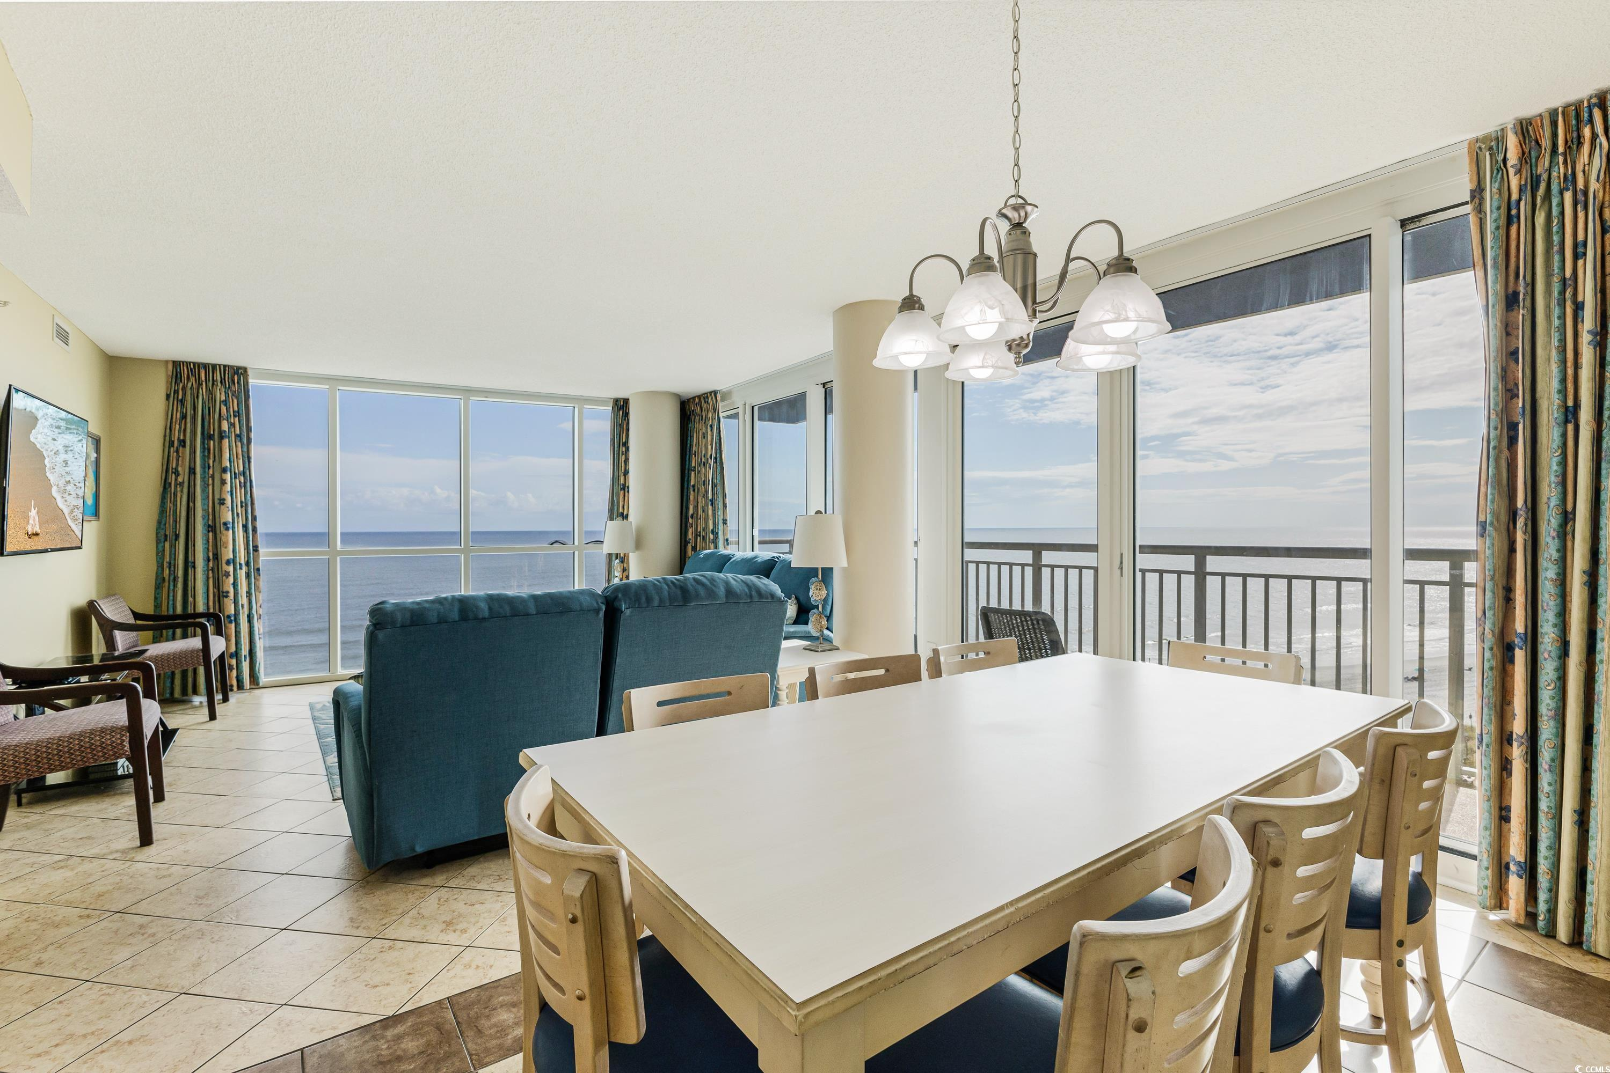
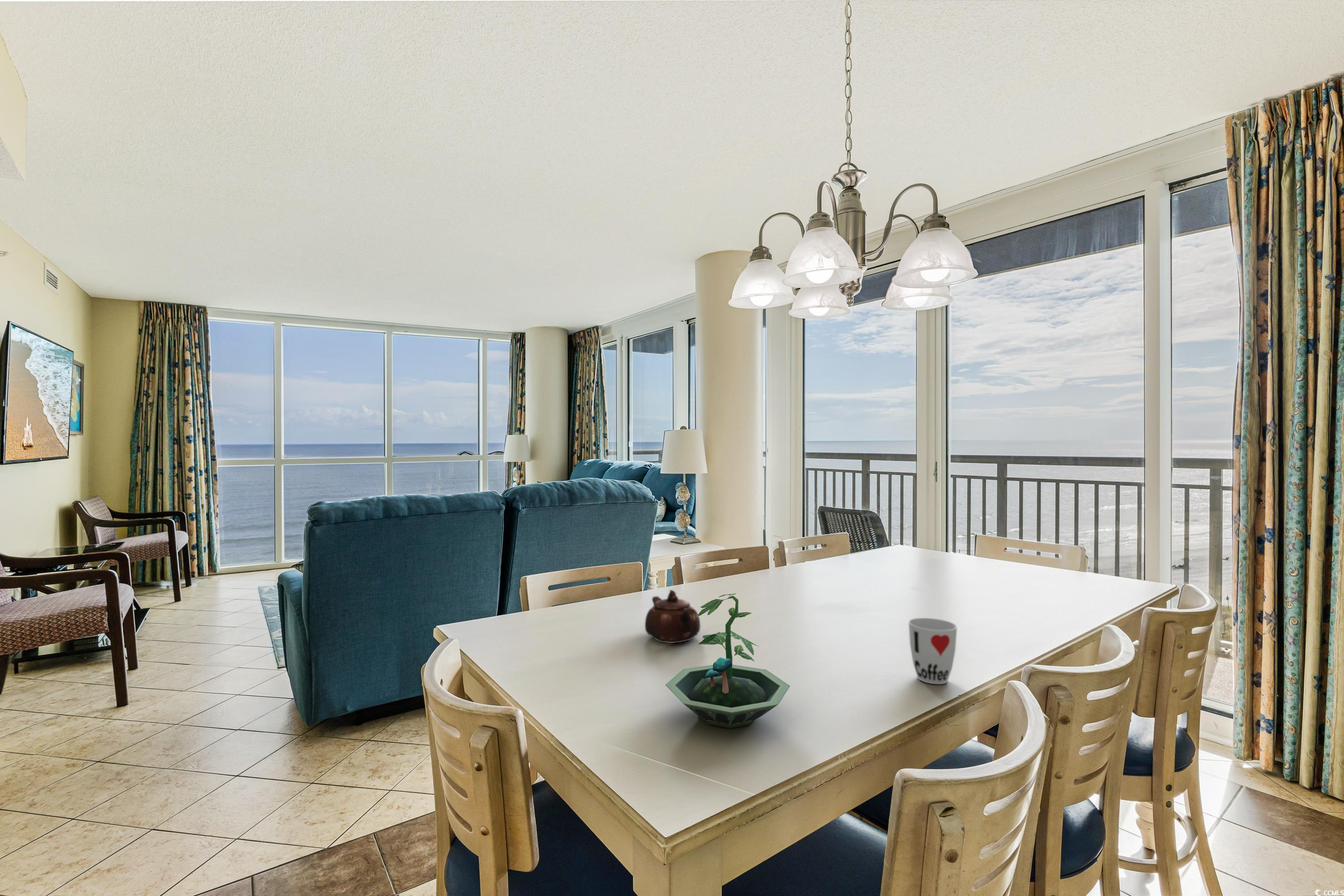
+ teapot [644,589,701,644]
+ terrarium [665,593,791,729]
+ cup [908,617,958,685]
